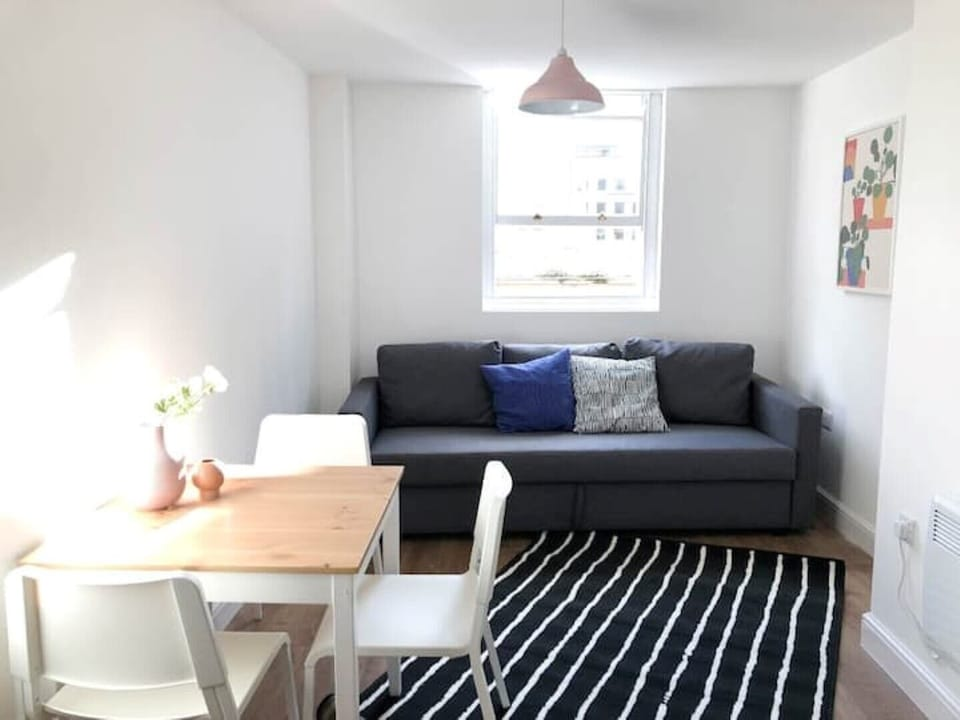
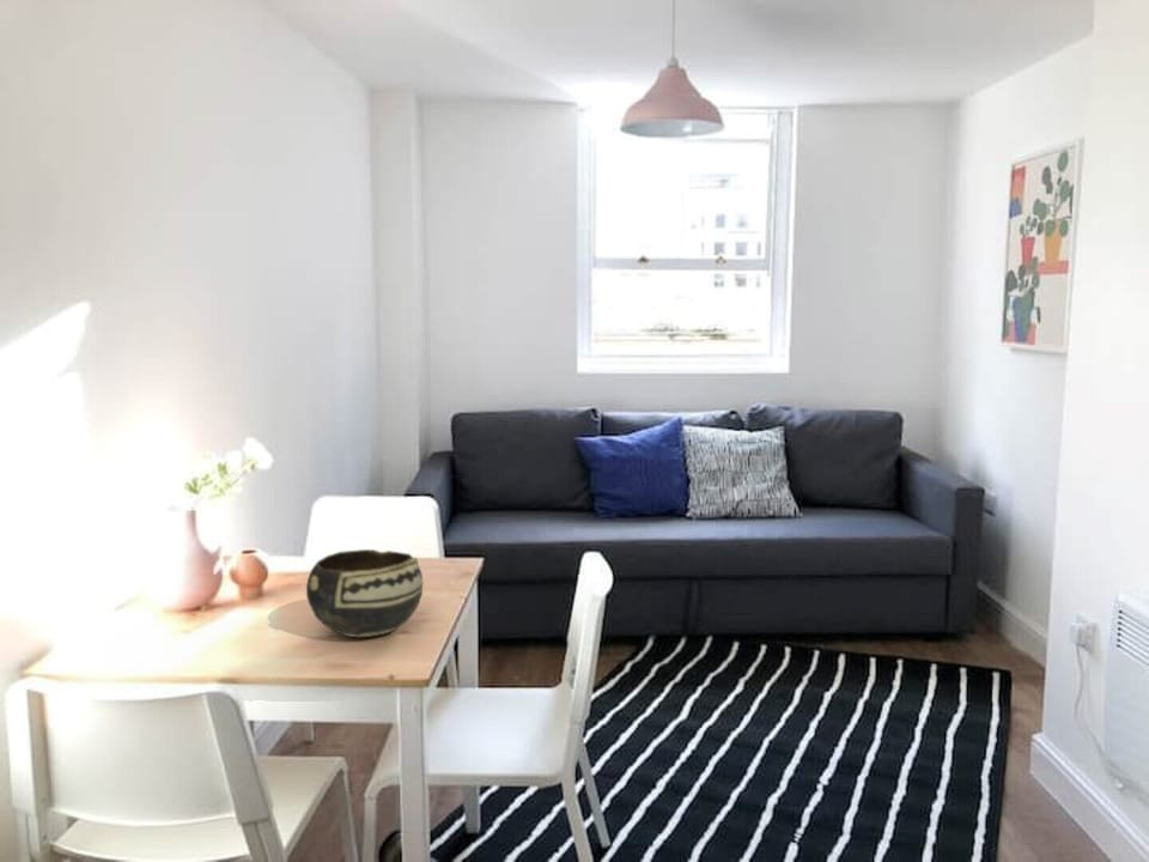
+ ceramic bowl [305,548,424,638]
